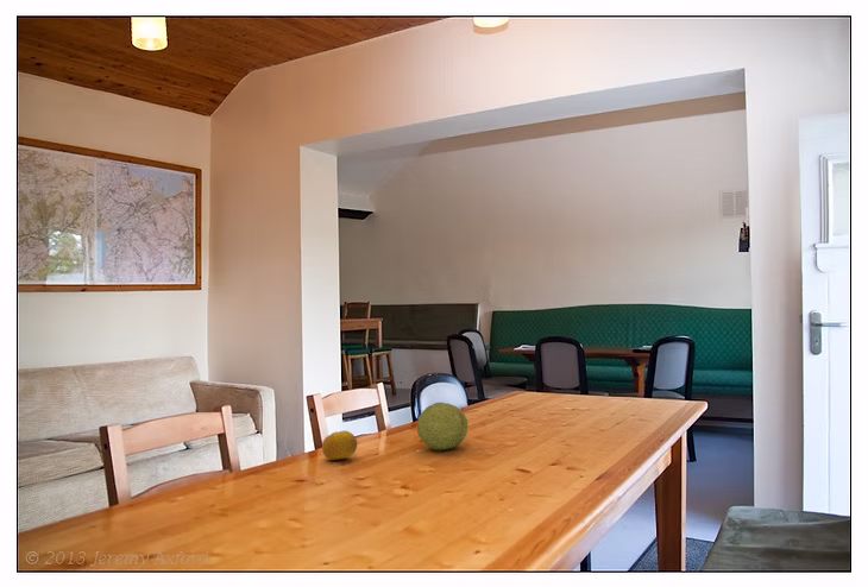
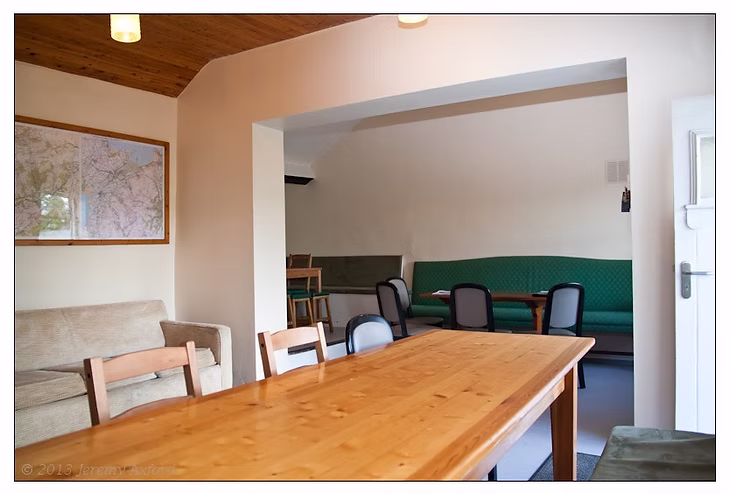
- fruit [321,429,358,461]
- fruit [416,402,470,452]
